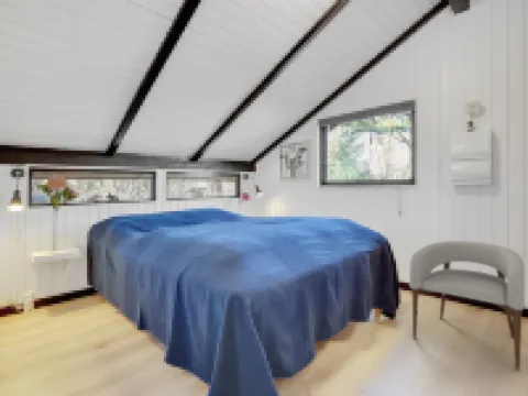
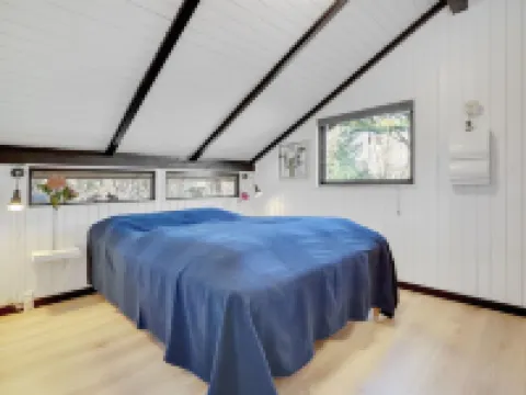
- armchair [408,240,526,372]
